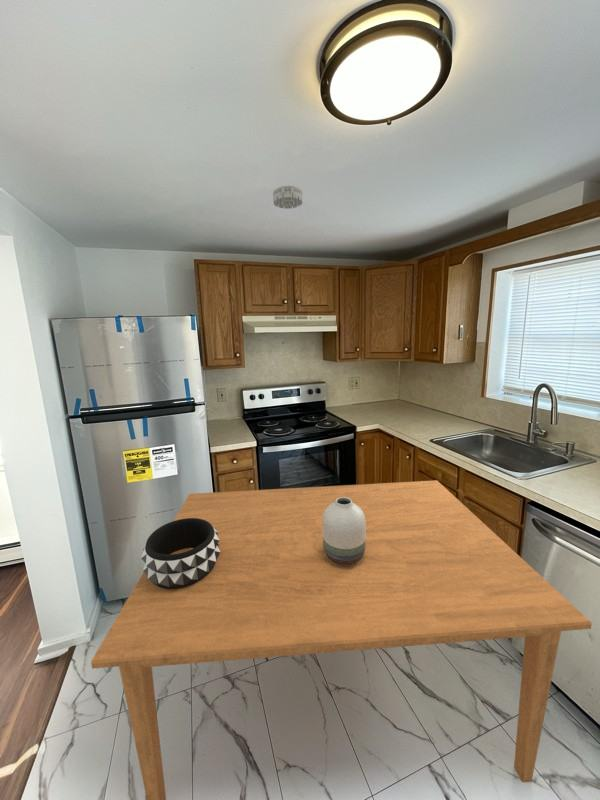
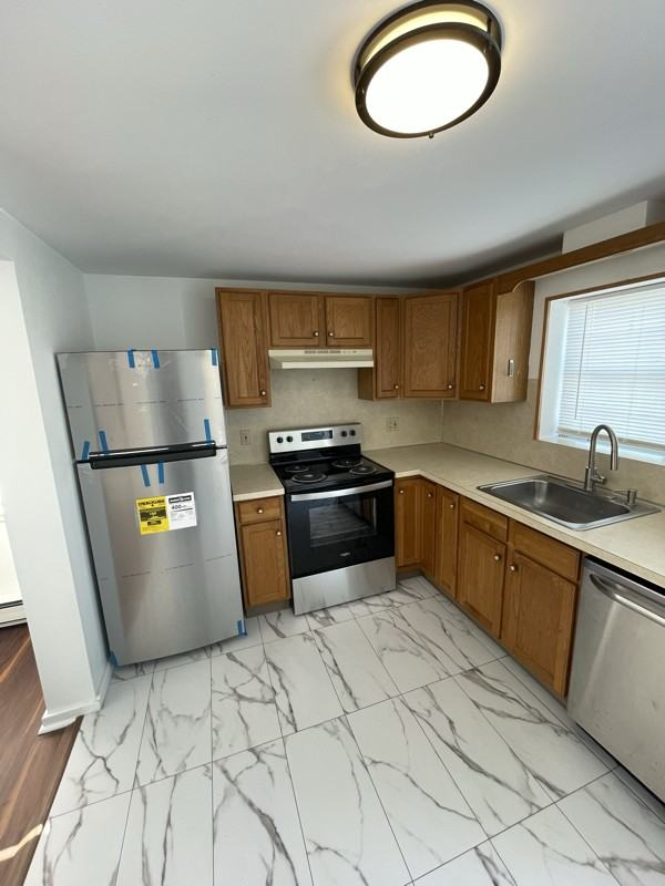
- vase [322,497,366,565]
- smoke detector [272,185,303,210]
- decorative bowl [140,518,220,589]
- dining table [90,479,593,800]
